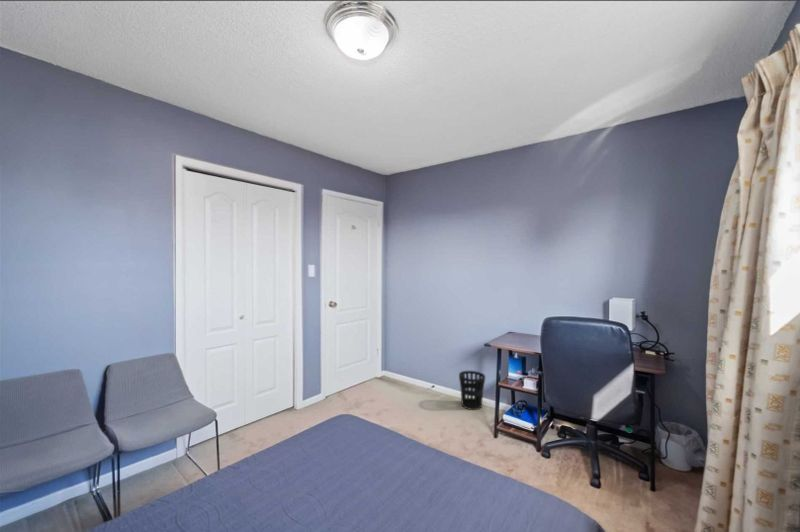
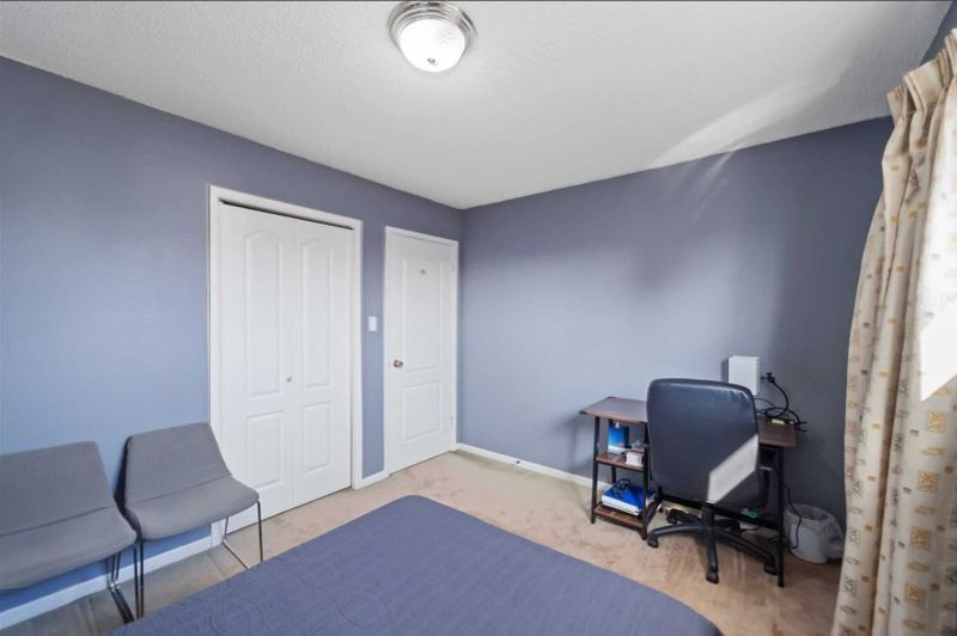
- wastebasket [458,370,486,411]
